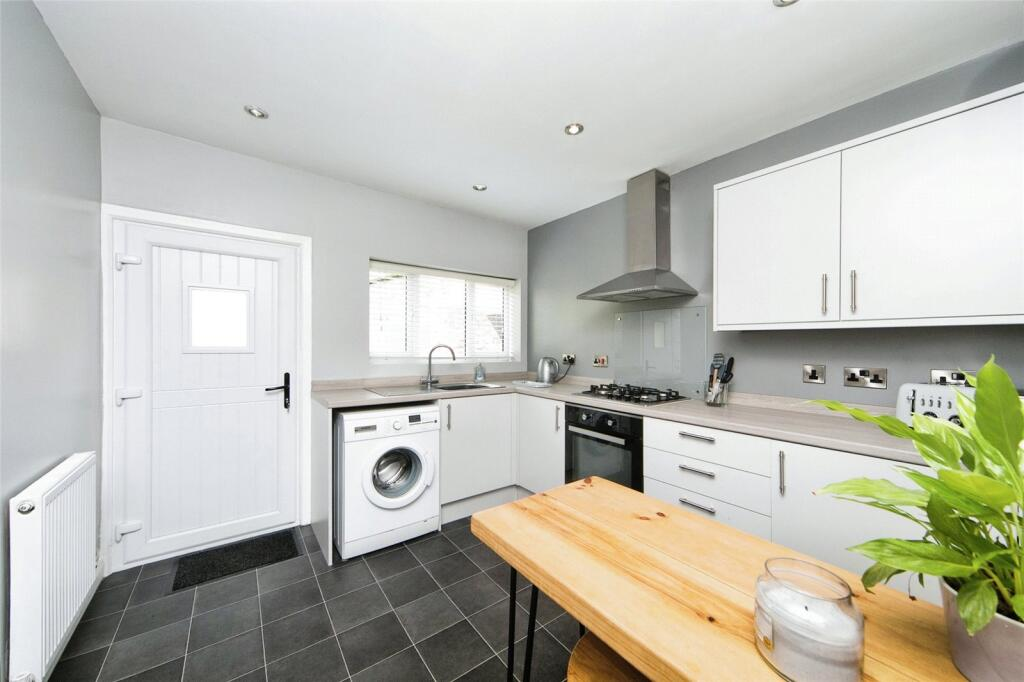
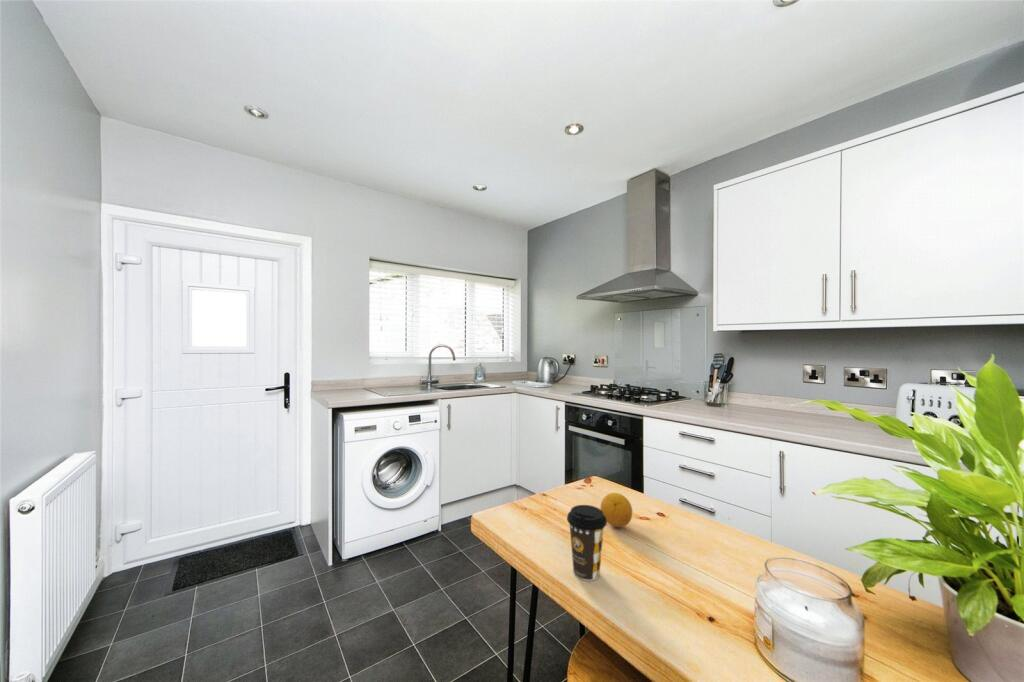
+ coffee cup [566,504,608,582]
+ fruit [599,492,633,528]
